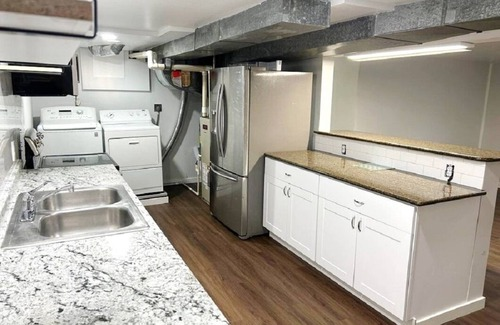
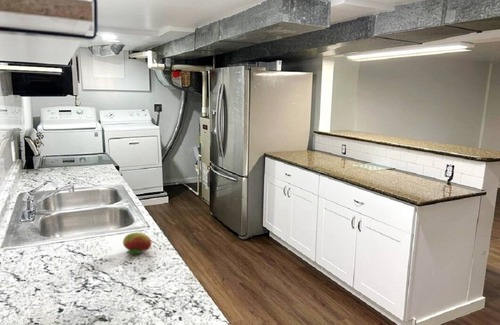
+ fruit [122,232,153,255]
